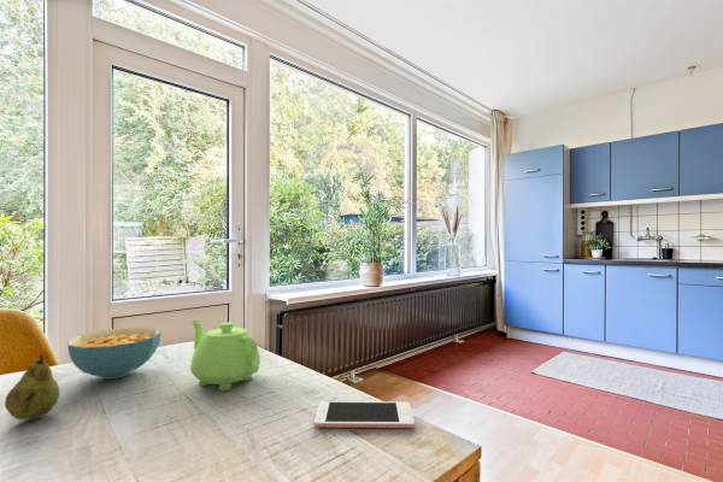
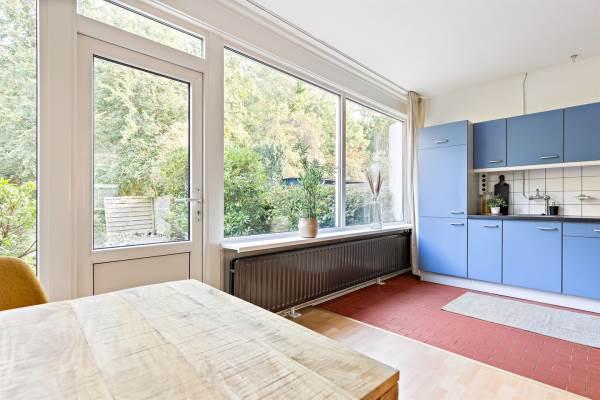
- teapot [189,319,261,392]
- fruit [4,353,61,421]
- cereal bowl [66,325,163,381]
- cell phone [313,400,416,429]
